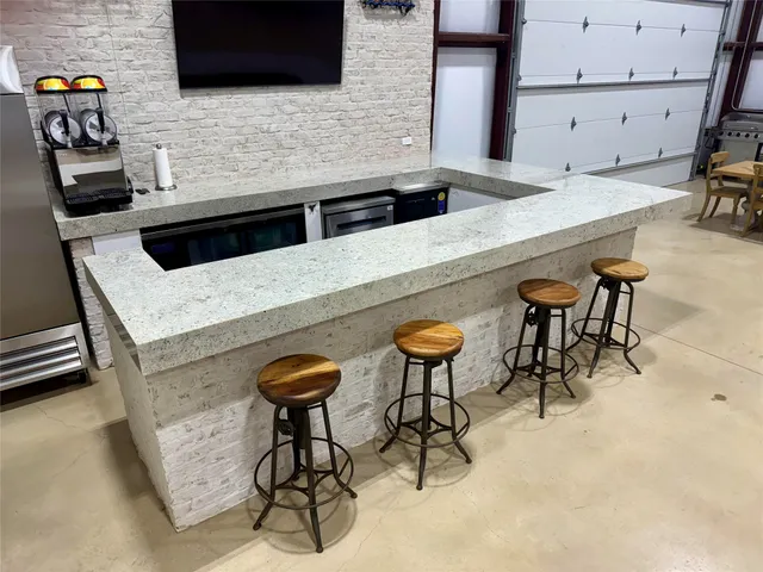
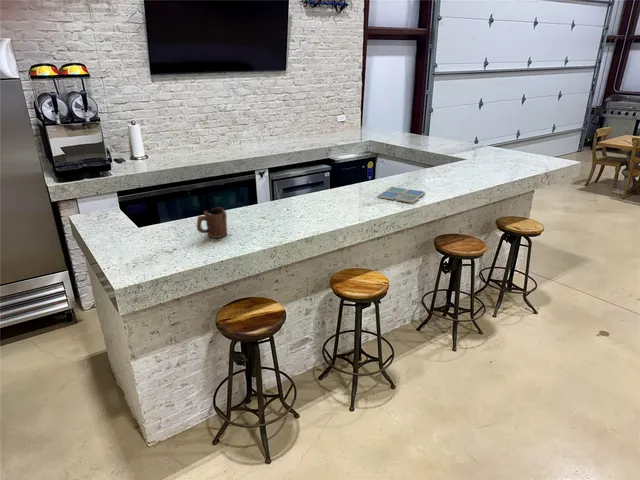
+ mug [196,206,228,239]
+ drink coaster [376,186,426,204]
